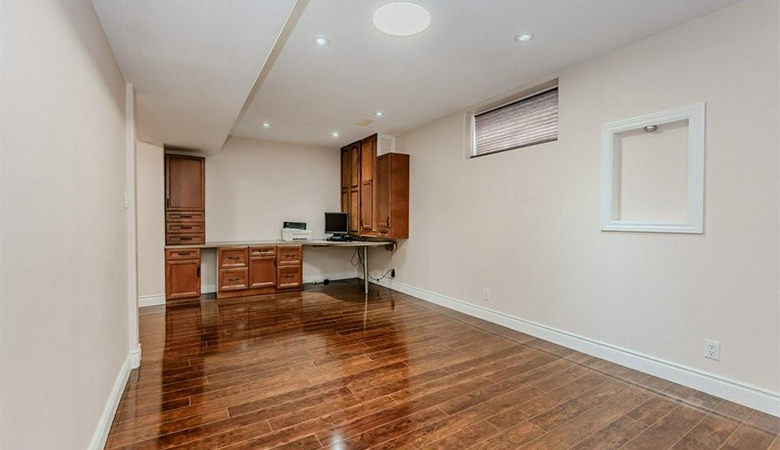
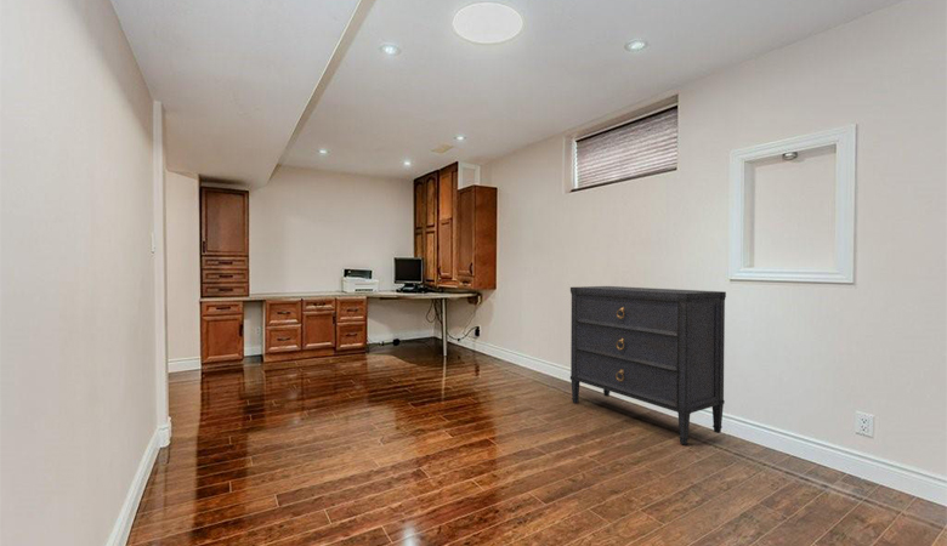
+ dresser [569,285,727,447]
